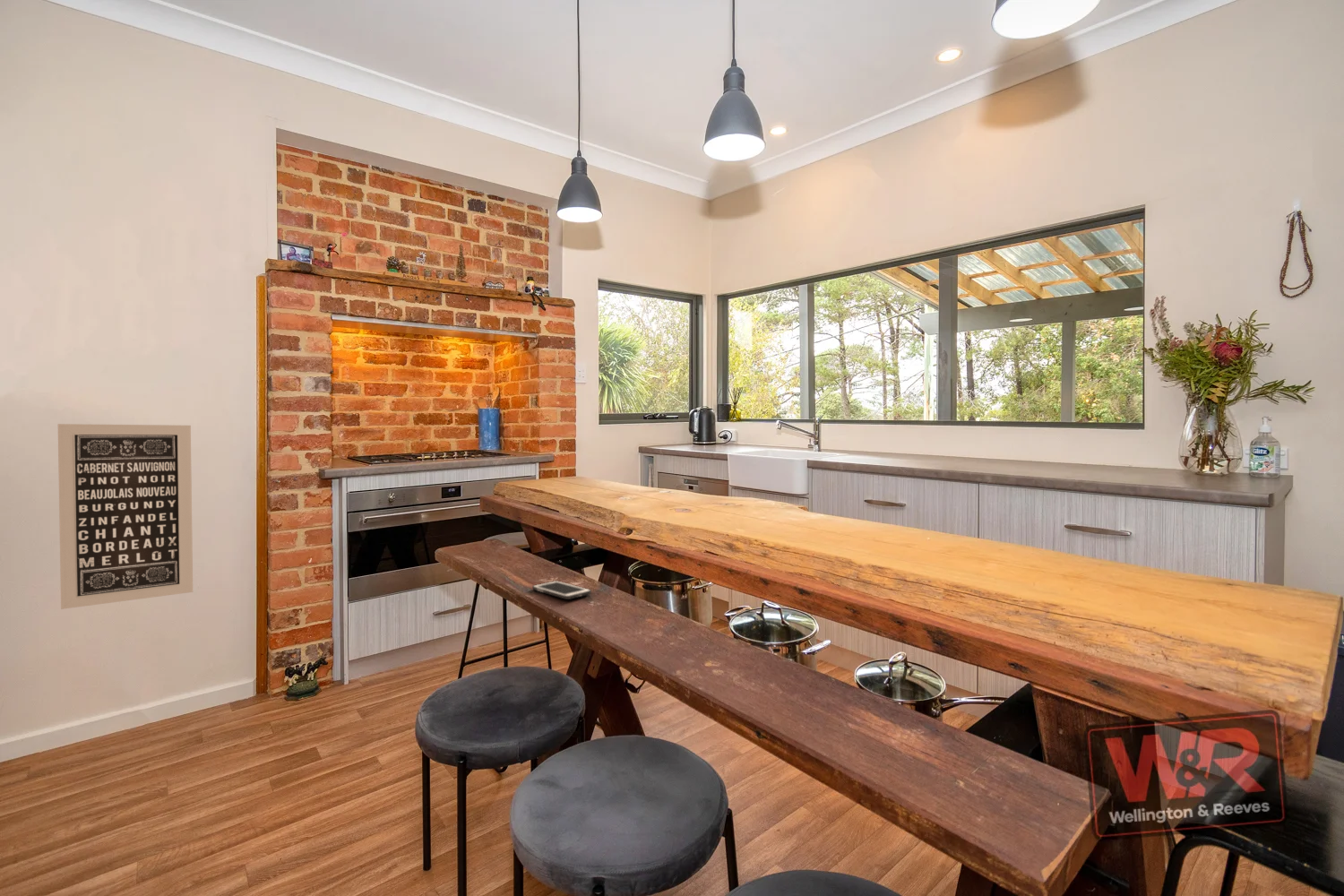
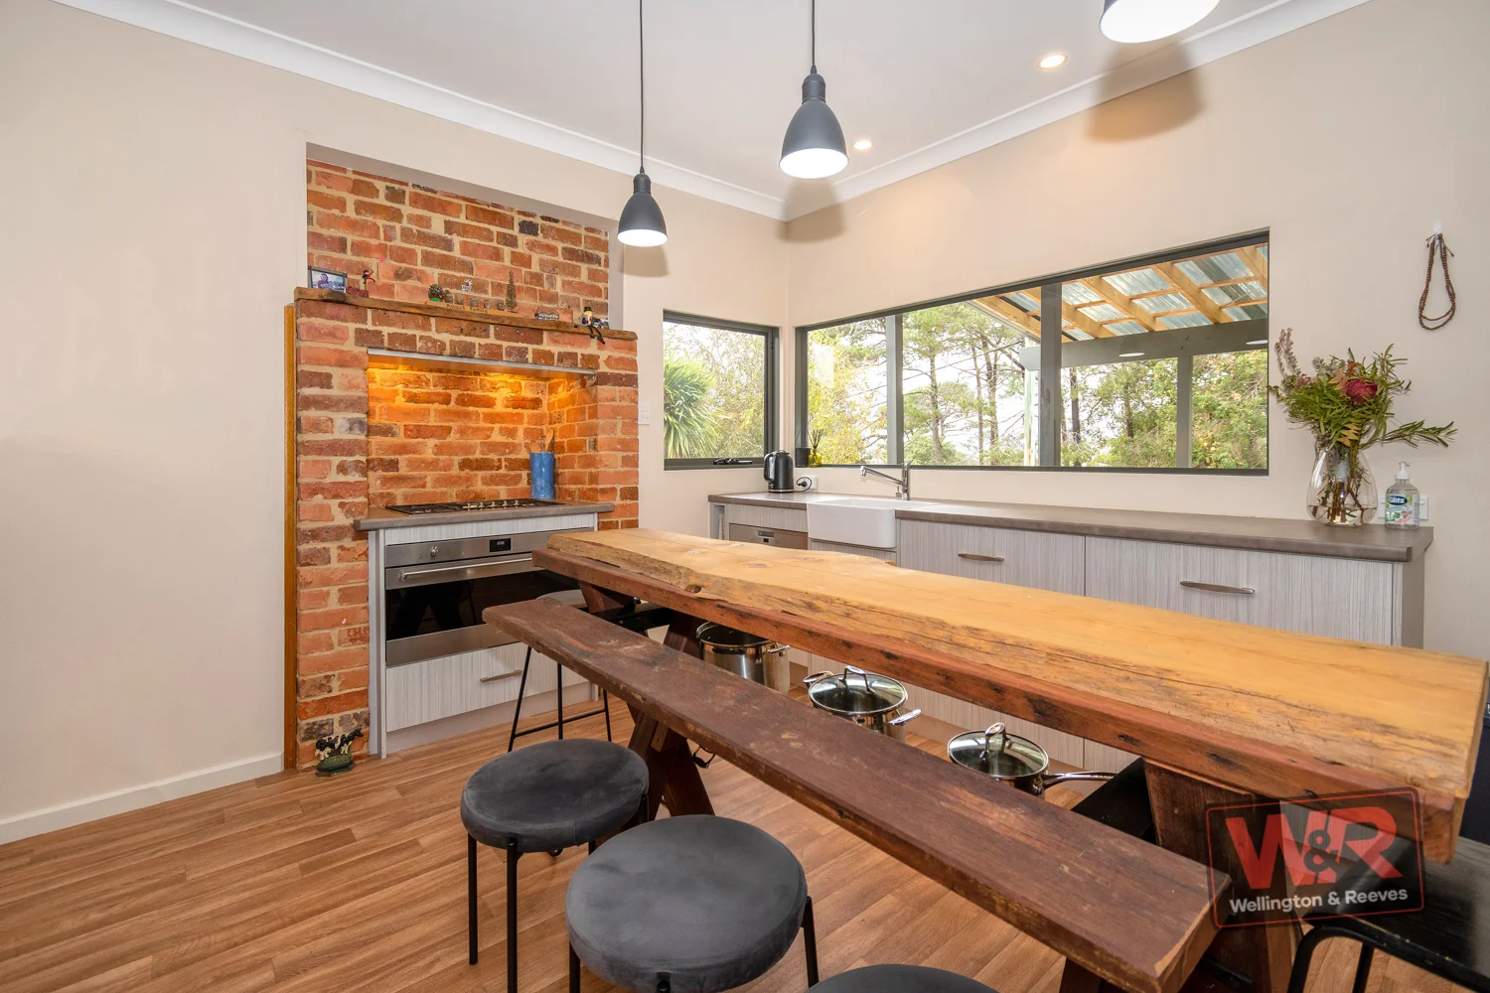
- cell phone [531,580,592,600]
- wall art [57,423,194,610]
